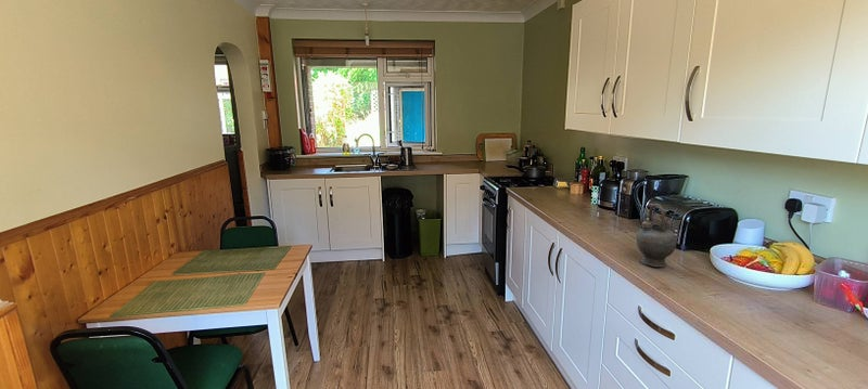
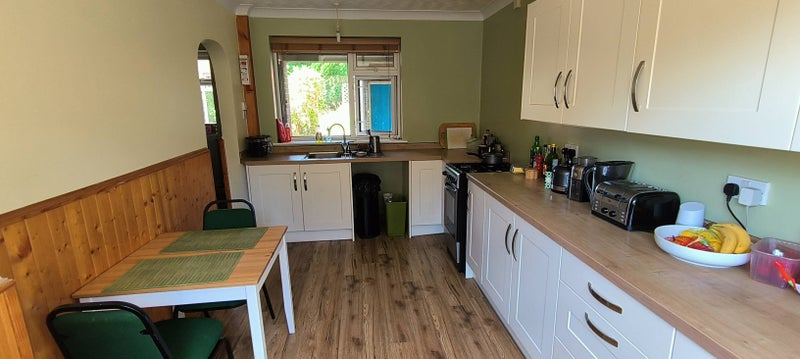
- teapot [635,203,678,268]
